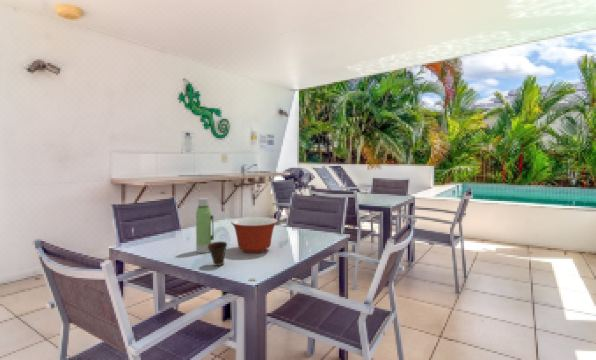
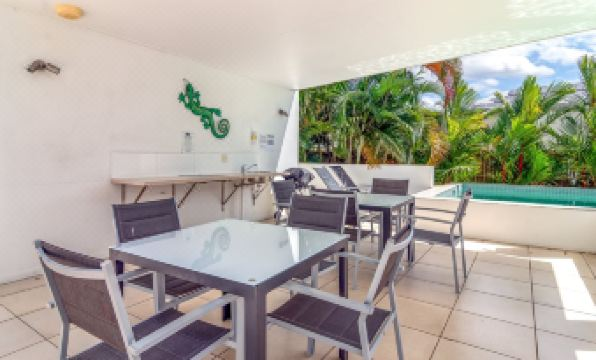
- water bottle [195,197,215,254]
- cup [207,240,228,267]
- mixing bowl [230,216,279,254]
